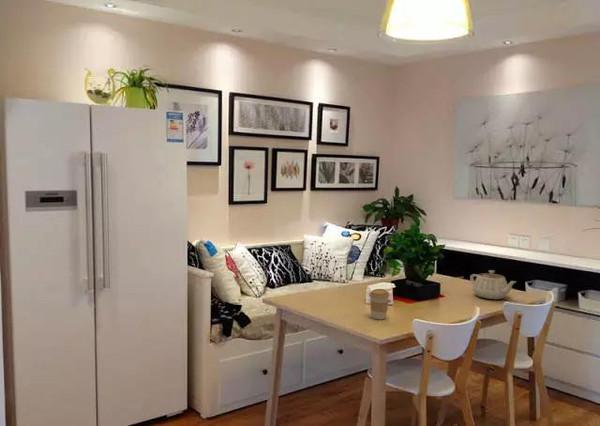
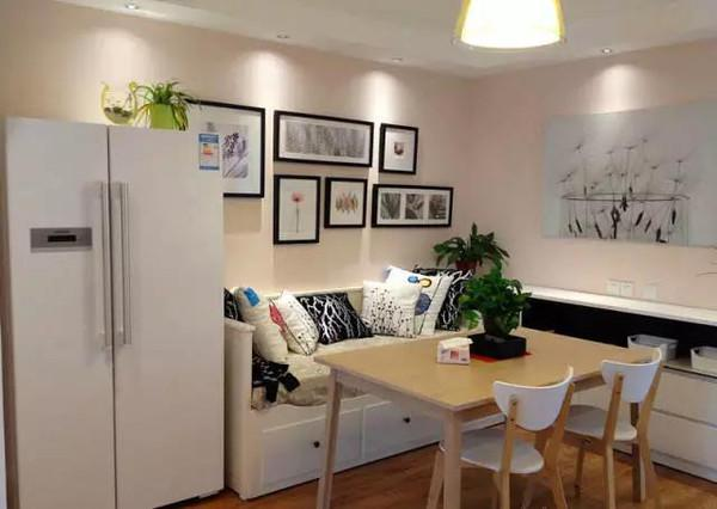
- teapot [469,269,517,300]
- coffee cup [369,288,391,320]
